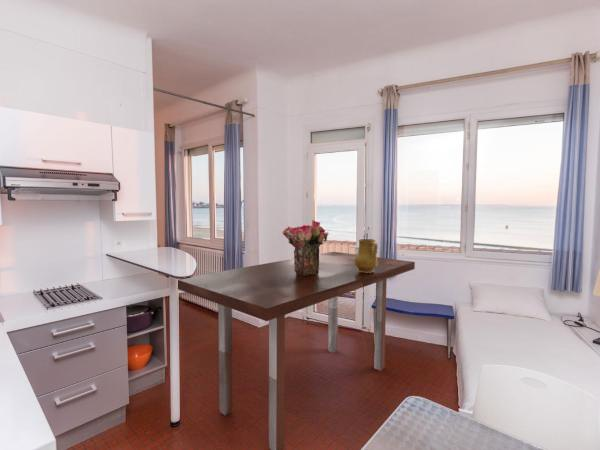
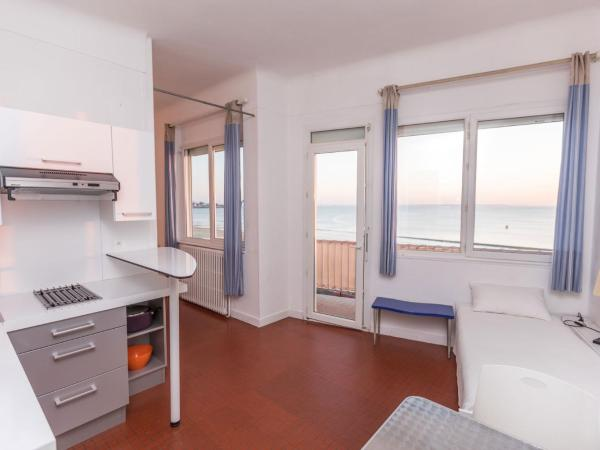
- bouquet [282,219,330,276]
- dining table [177,251,416,450]
- pitcher [354,238,379,273]
